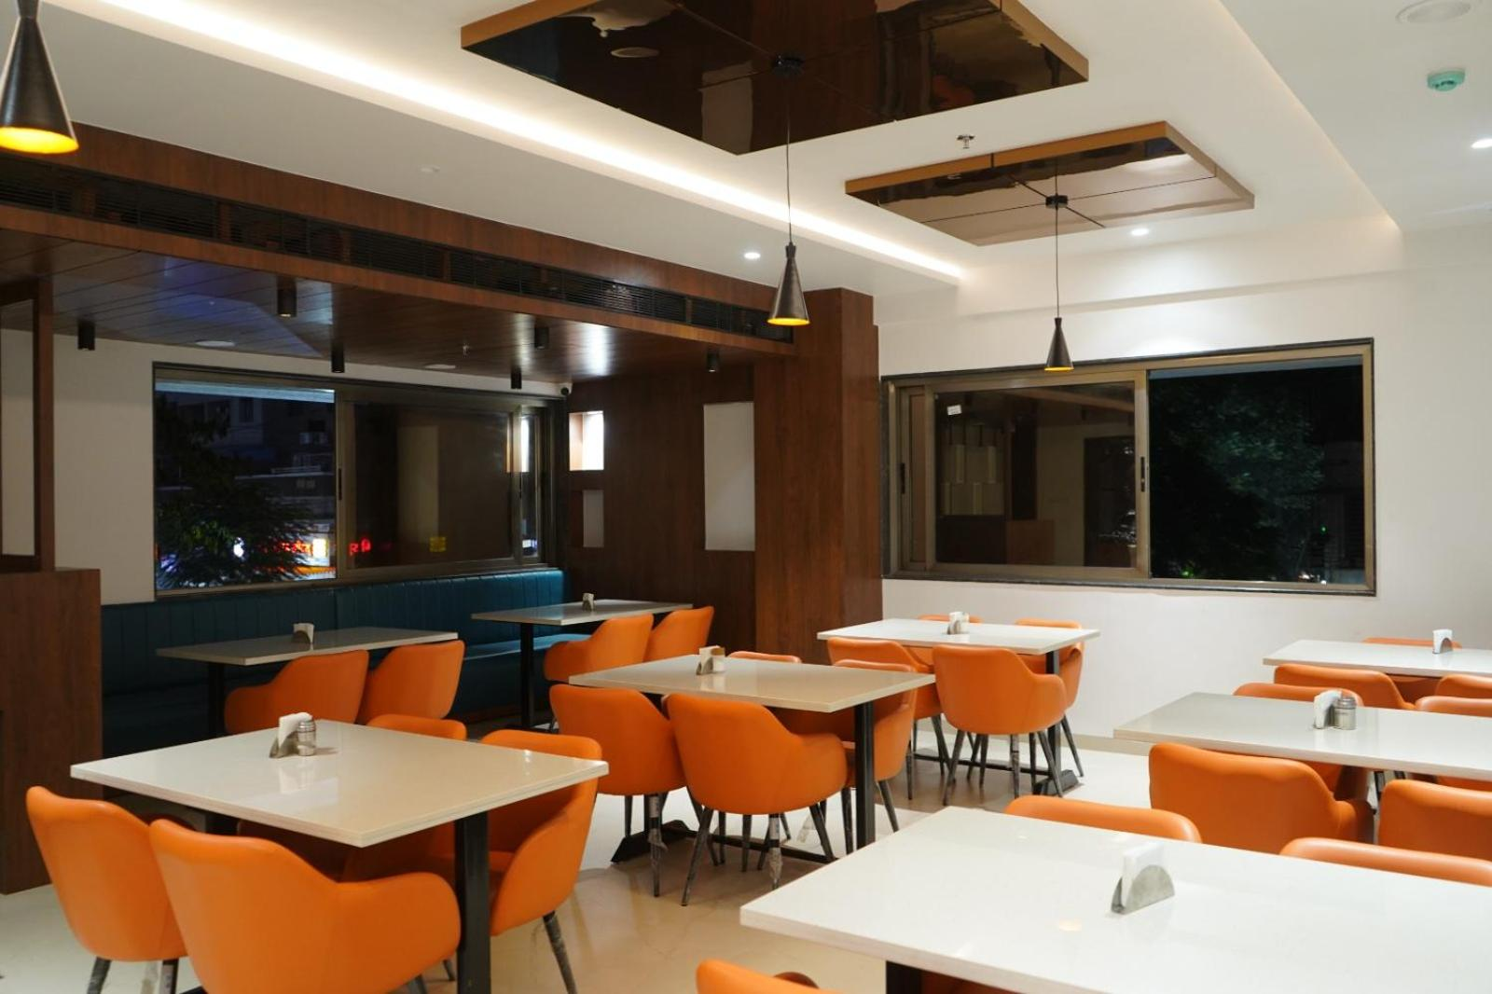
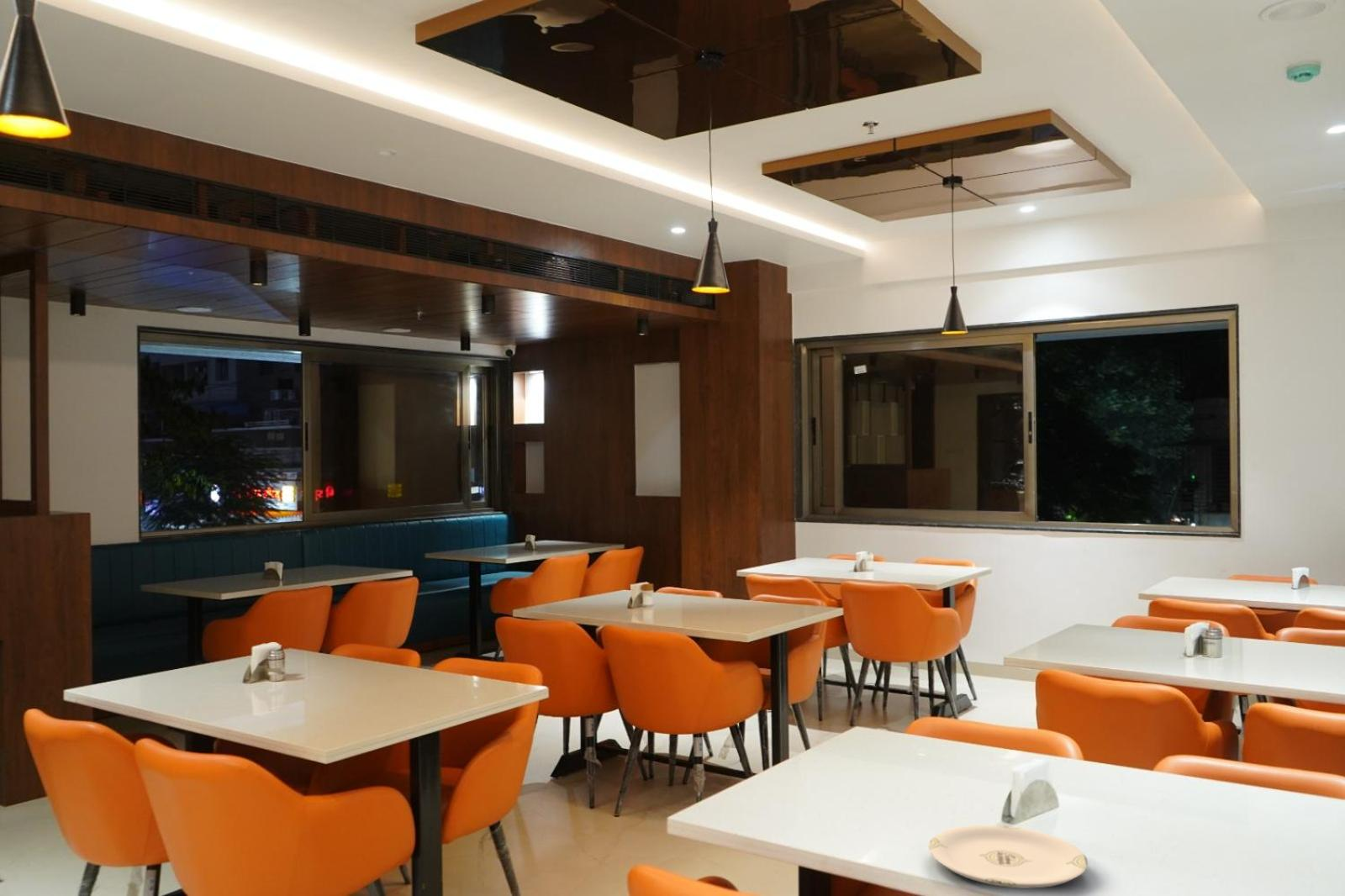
+ plate [928,825,1089,889]
